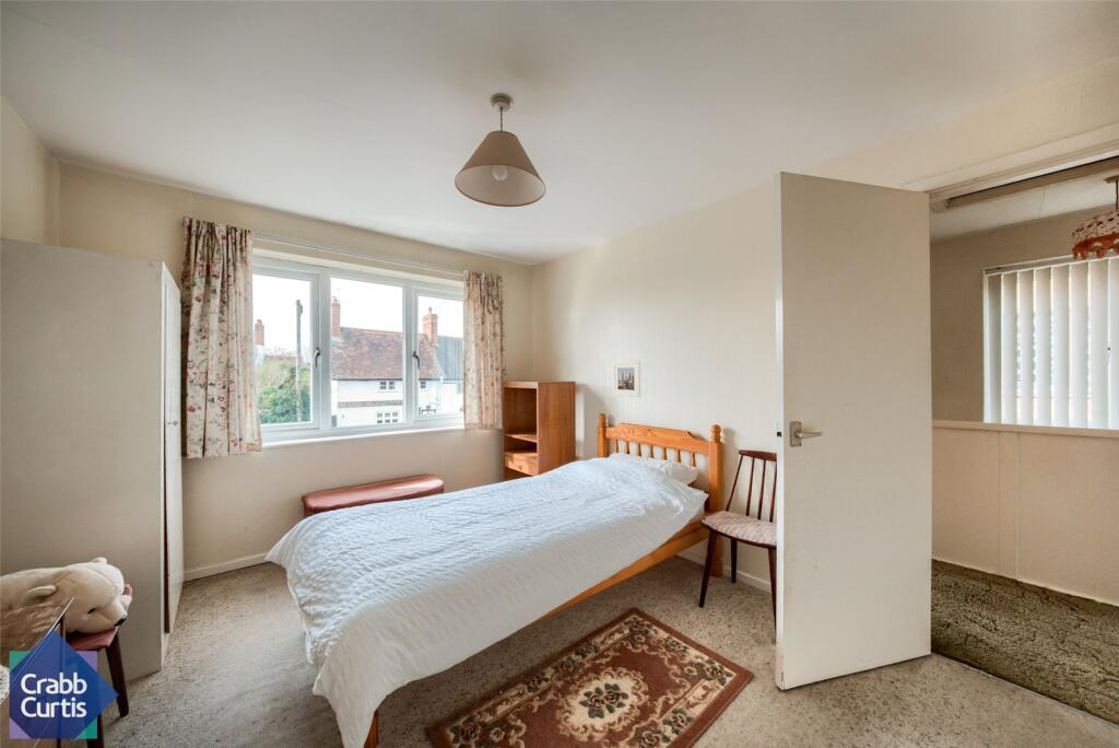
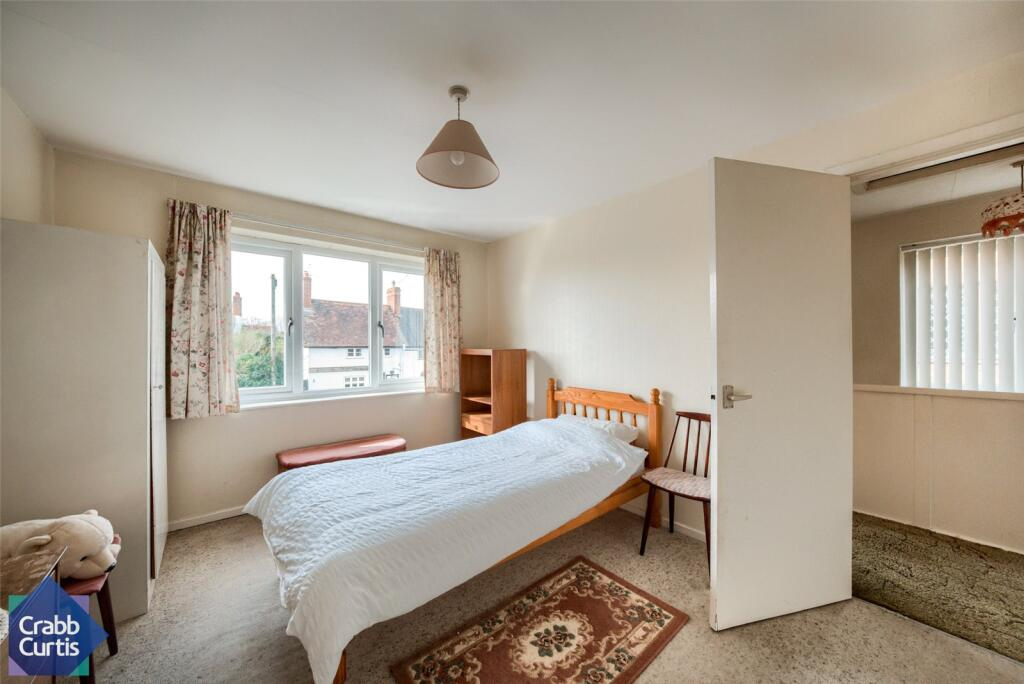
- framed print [612,360,641,398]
